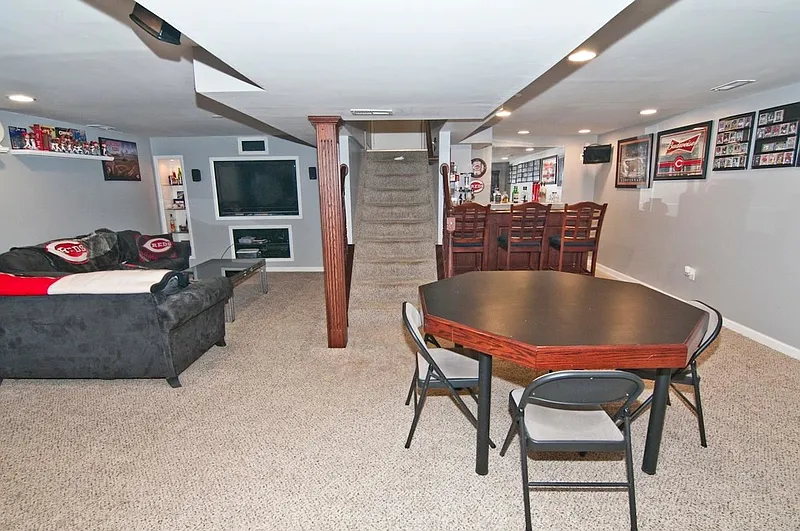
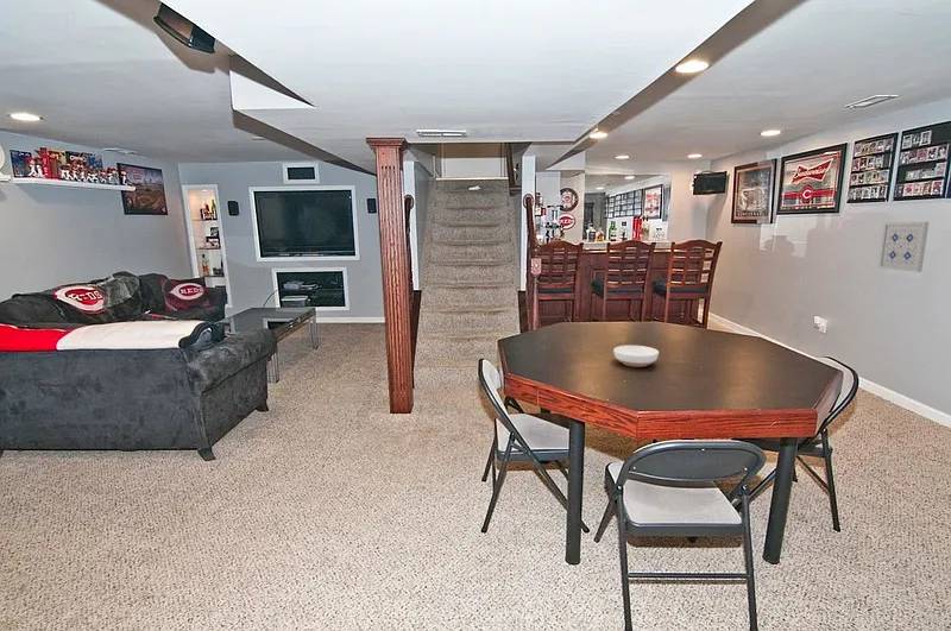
+ bowl [612,345,660,368]
+ wall art [877,221,930,273]
